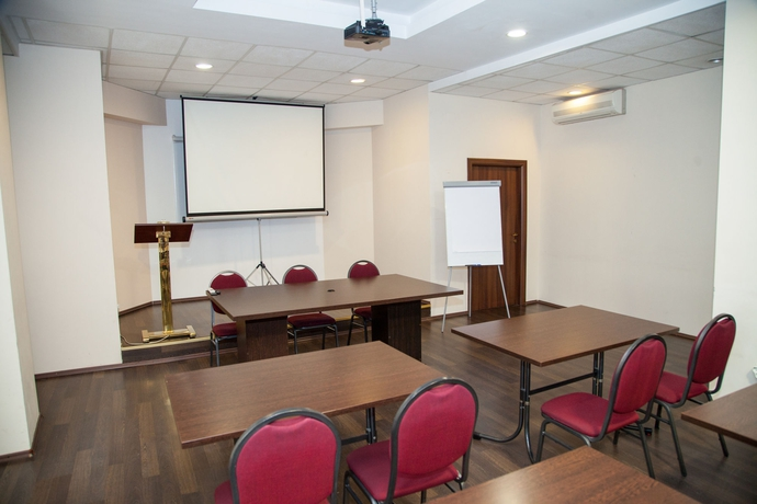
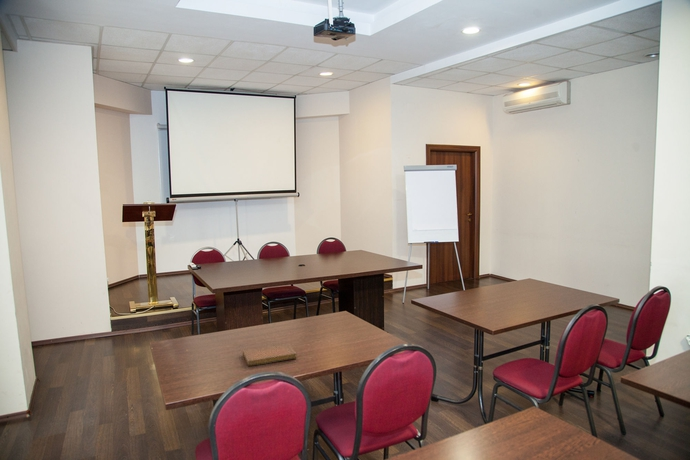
+ notebook [242,343,298,367]
